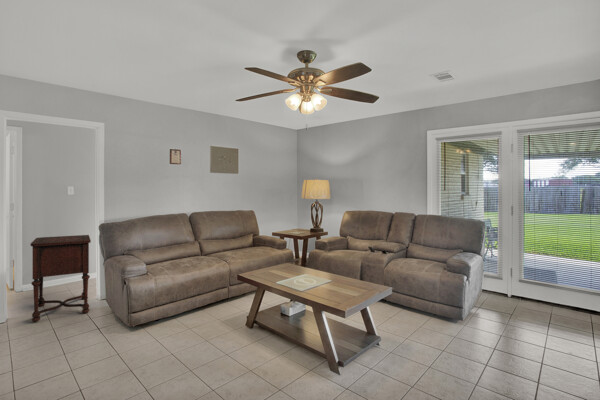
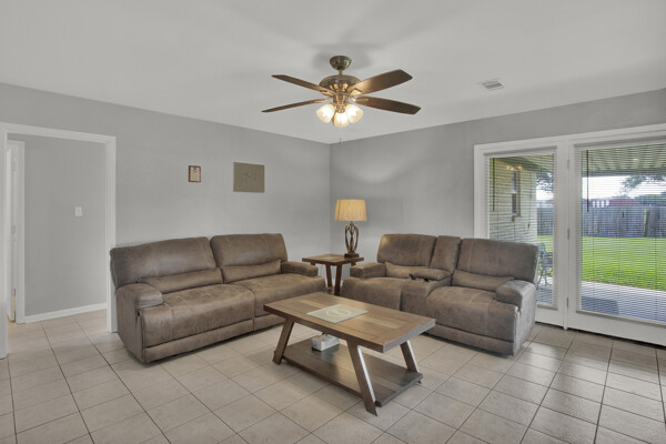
- side table [30,234,92,323]
